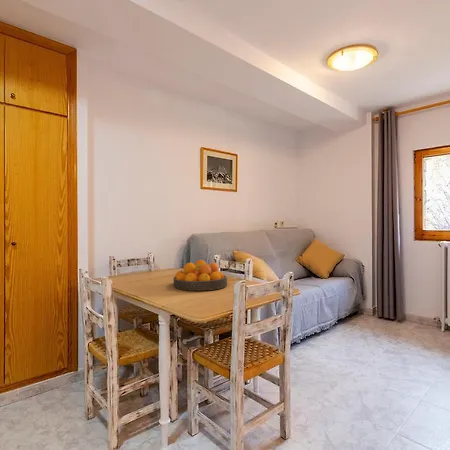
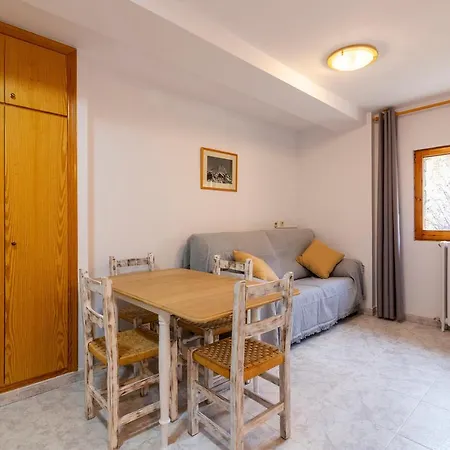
- fruit bowl [172,259,228,292]
